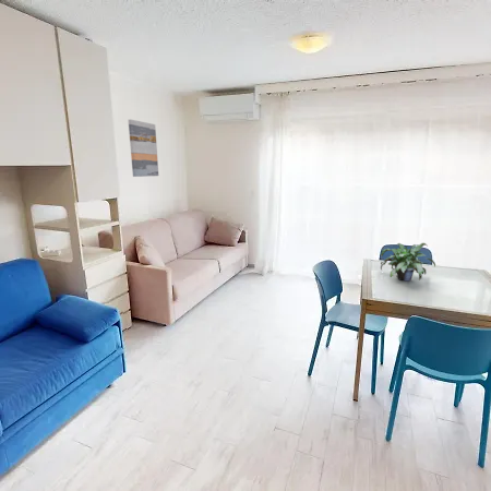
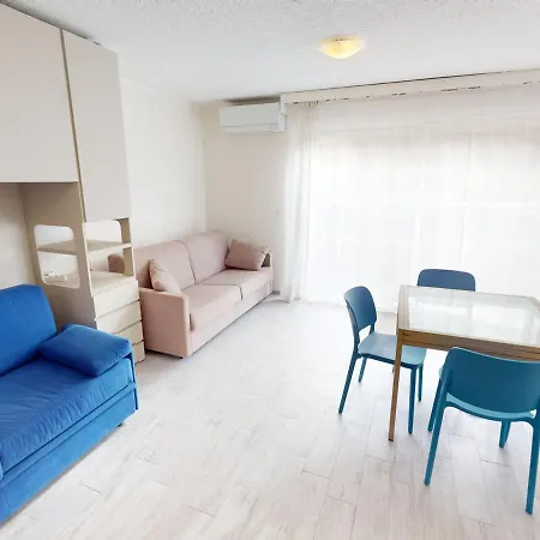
- wall art [128,119,159,178]
- potted plant [380,242,436,282]
